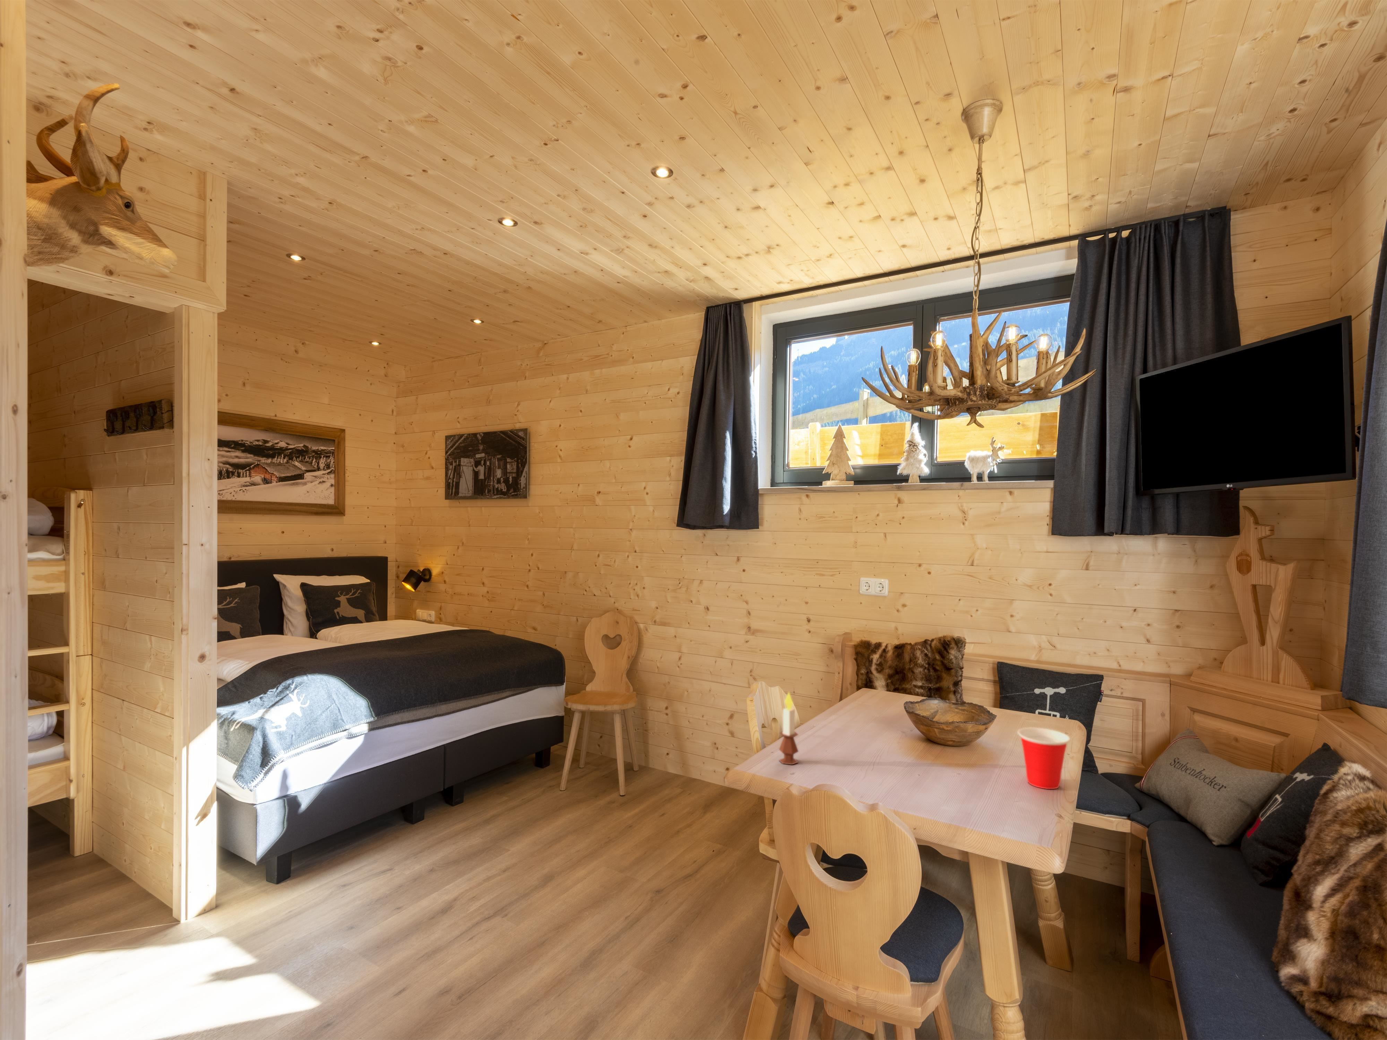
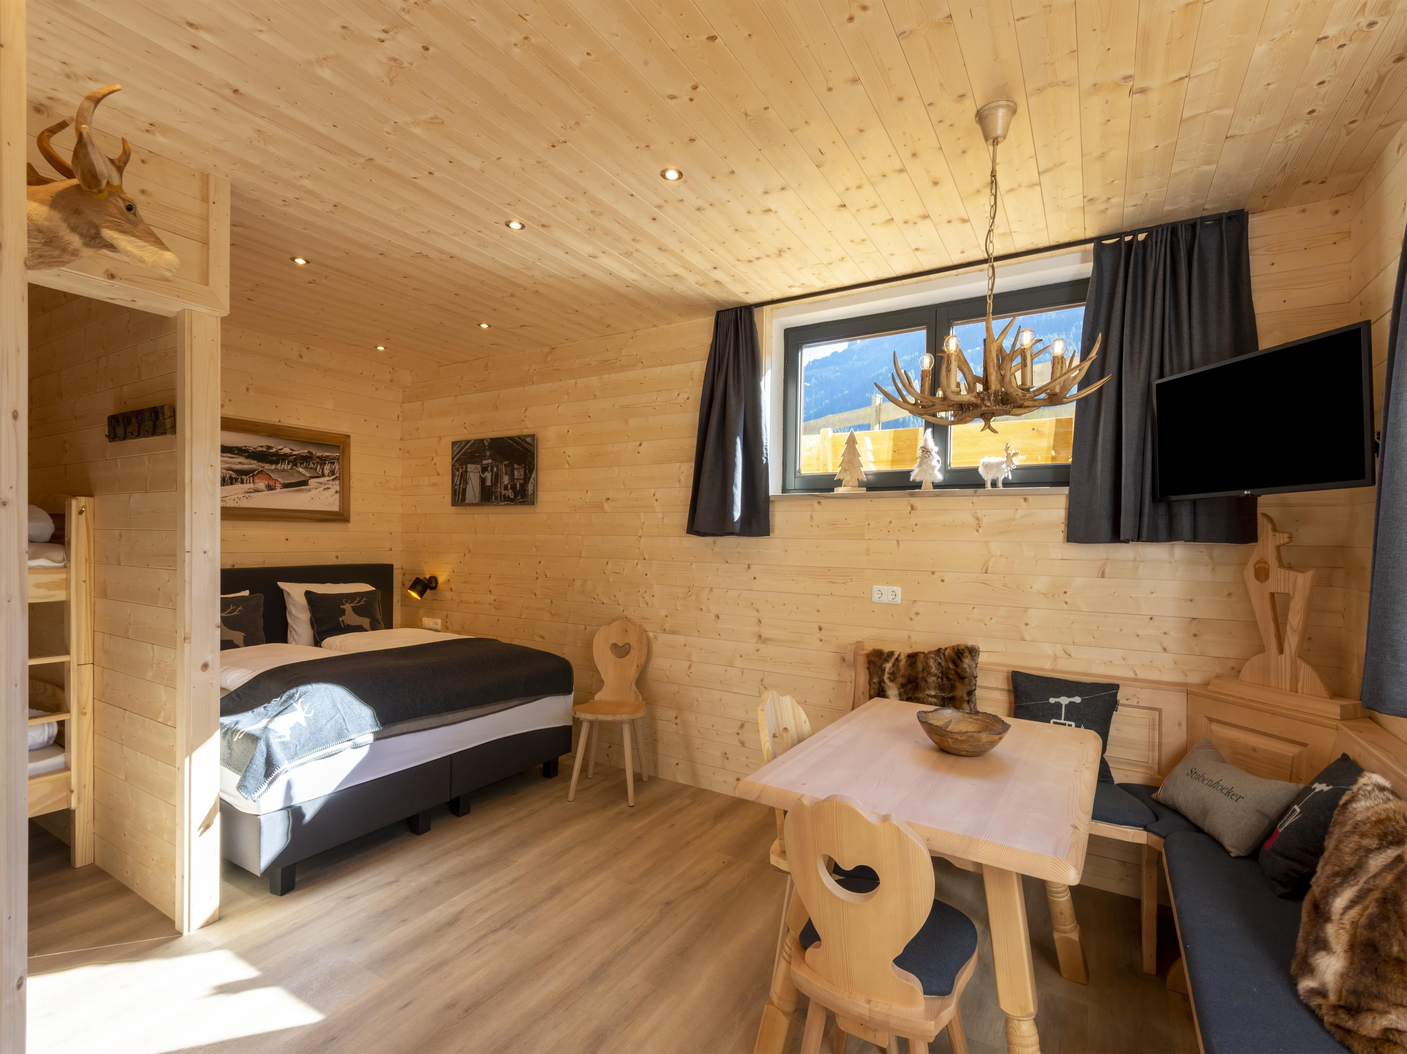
- candle [779,692,799,765]
- cup [1017,728,1070,790]
